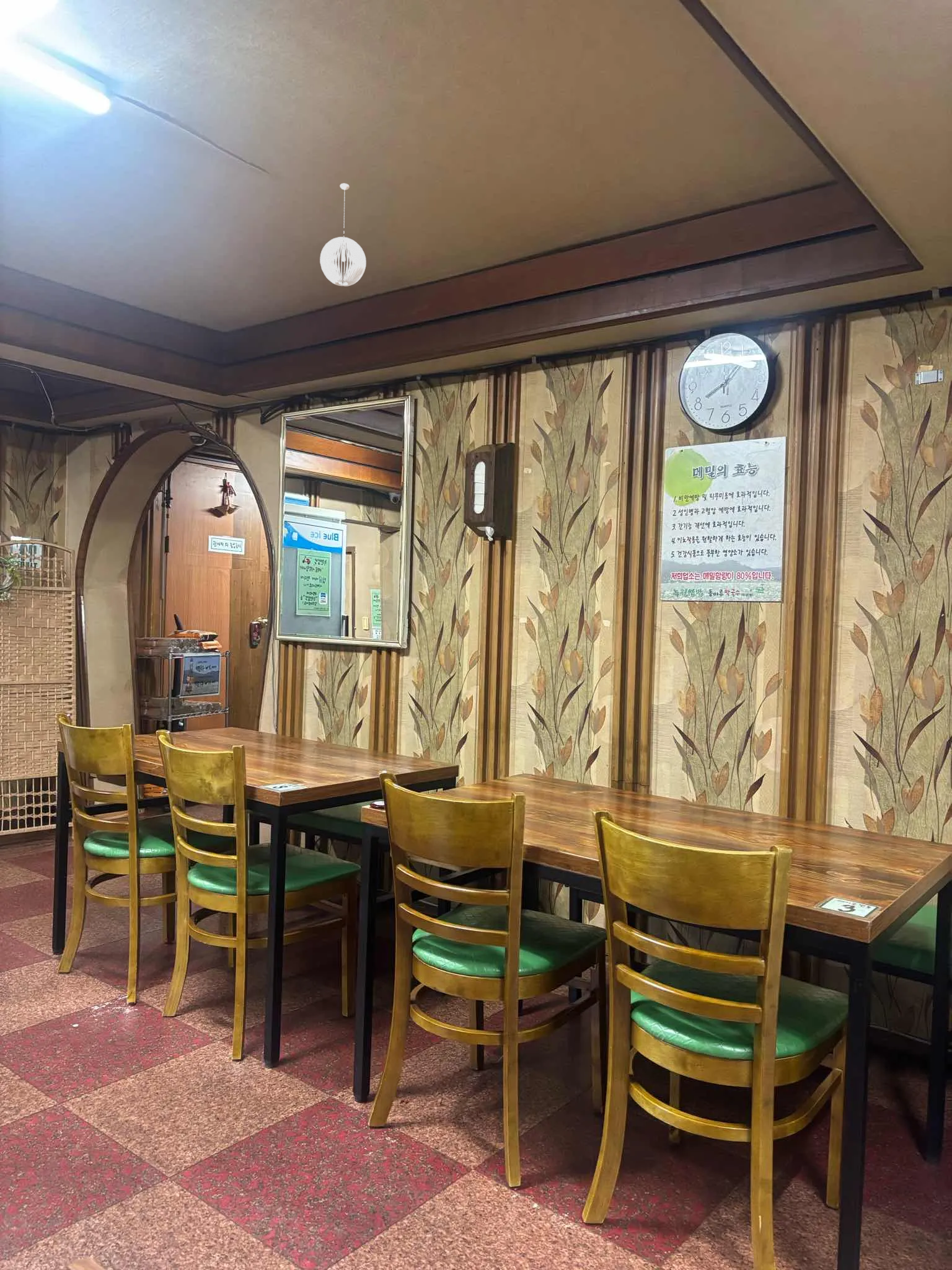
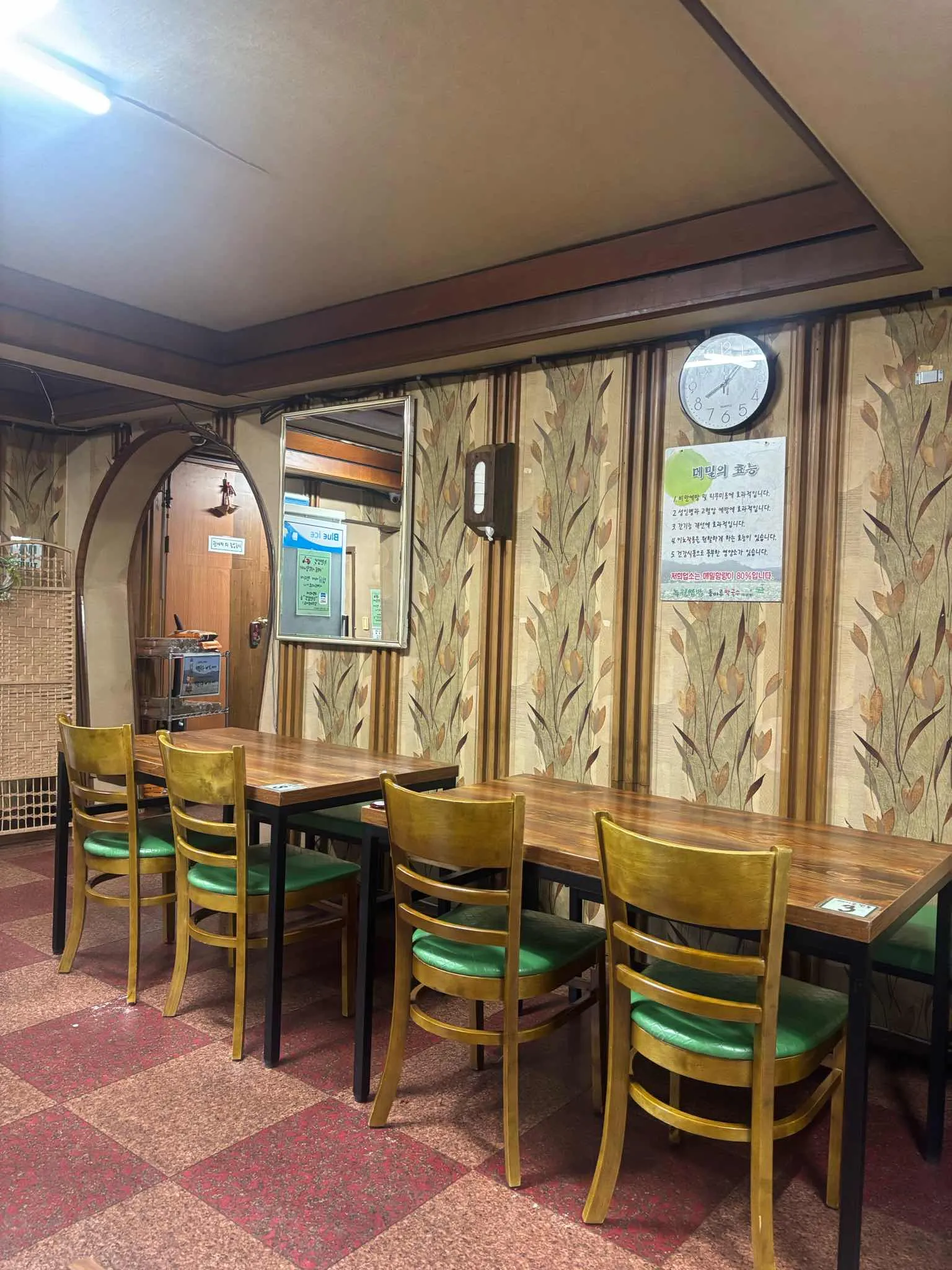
- pendant light [319,183,367,287]
